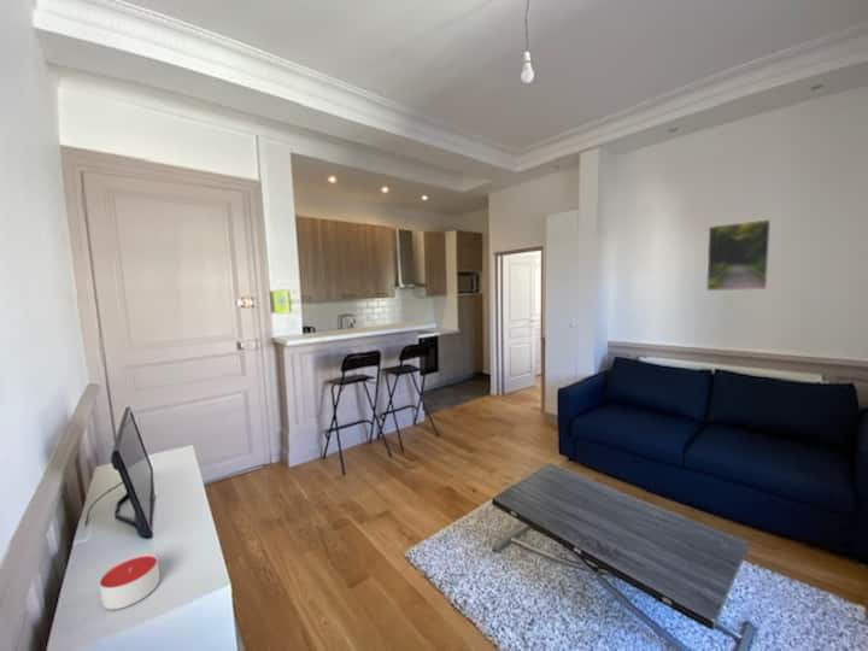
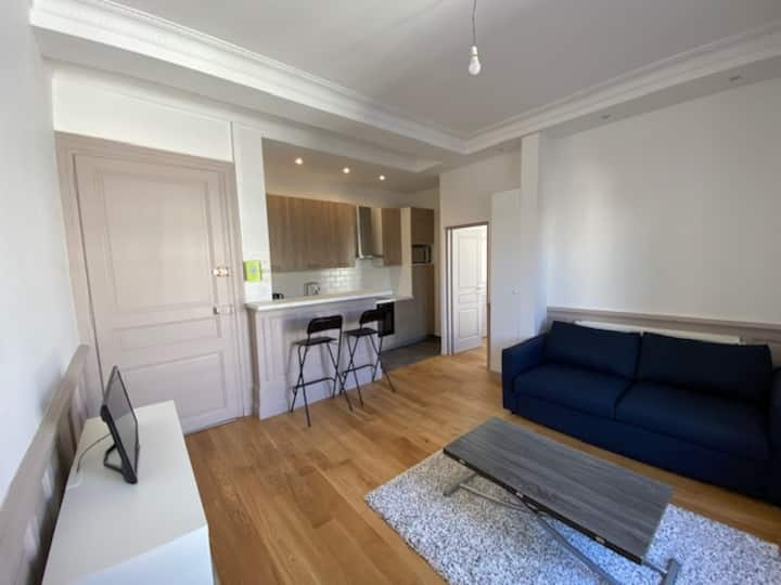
- candle [99,552,160,610]
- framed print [705,218,772,292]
